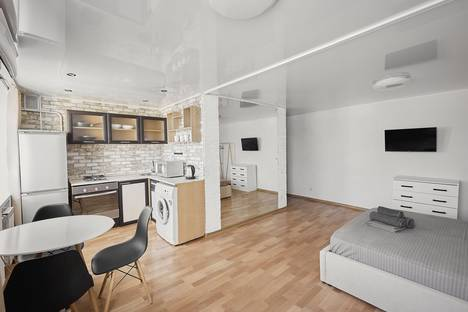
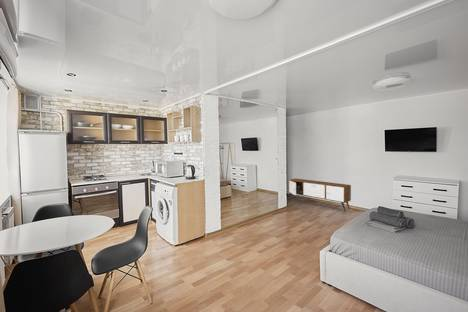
+ media console [288,178,352,212]
